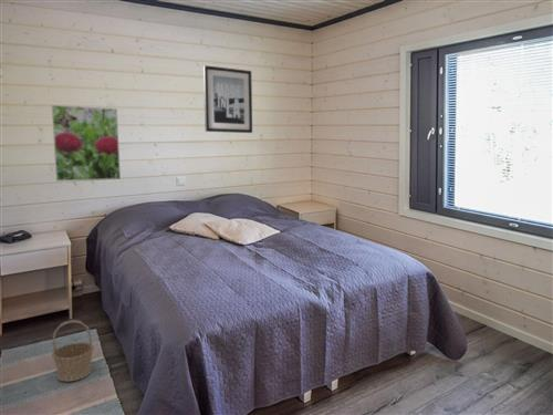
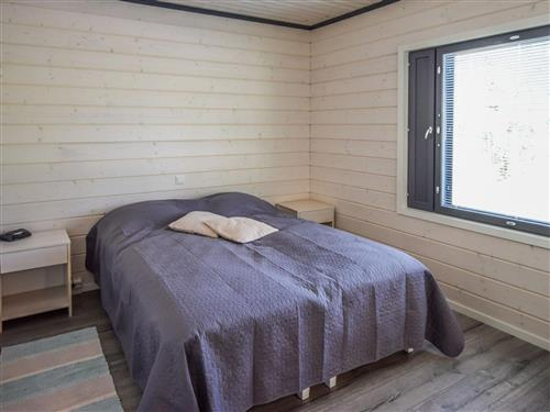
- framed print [51,104,122,183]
- basket [51,319,95,383]
- wall art [202,64,253,134]
